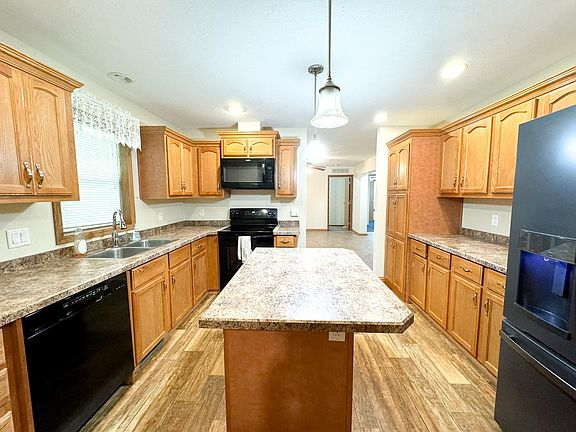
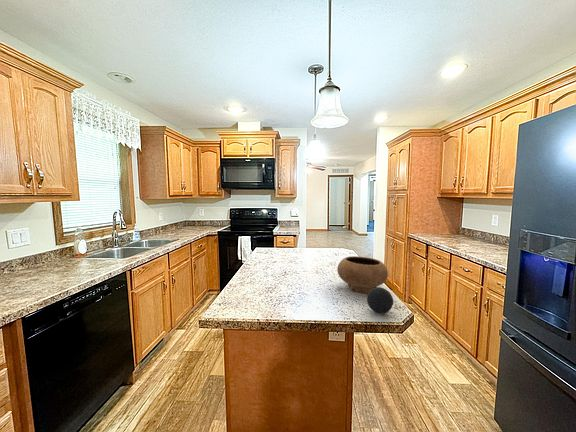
+ decorative ball [366,286,394,314]
+ bowl [336,255,389,294]
